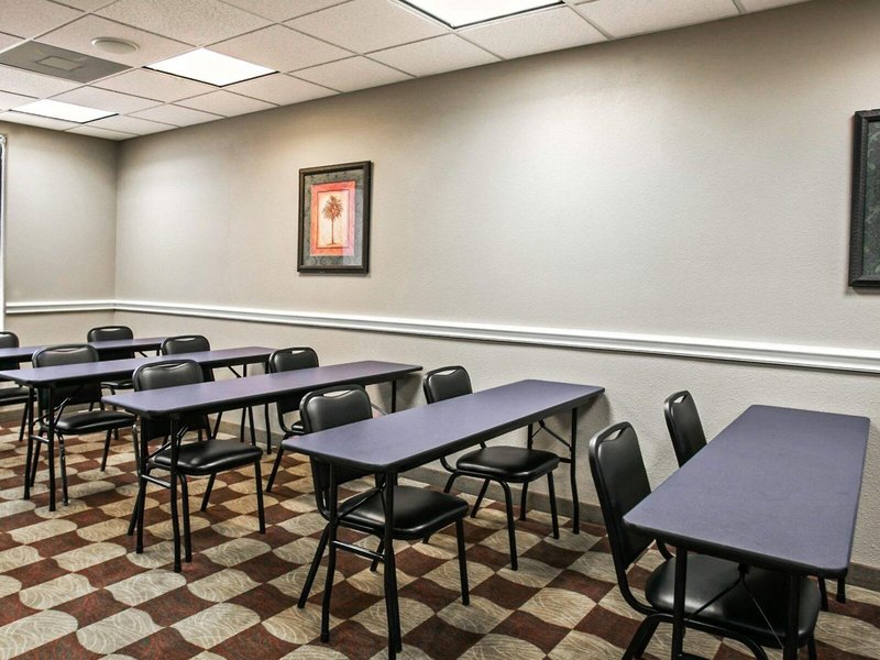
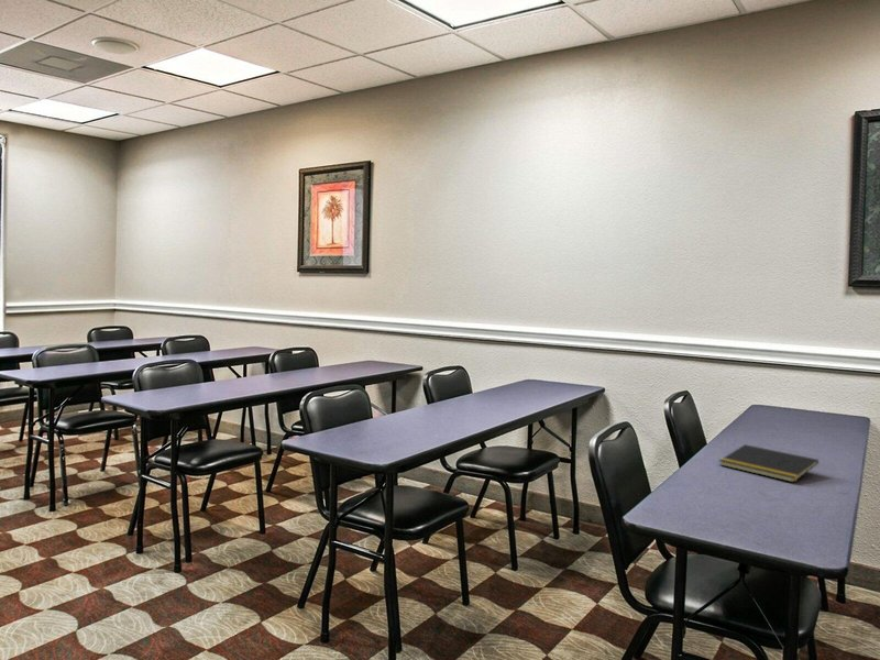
+ notepad [718,443,820,483]
